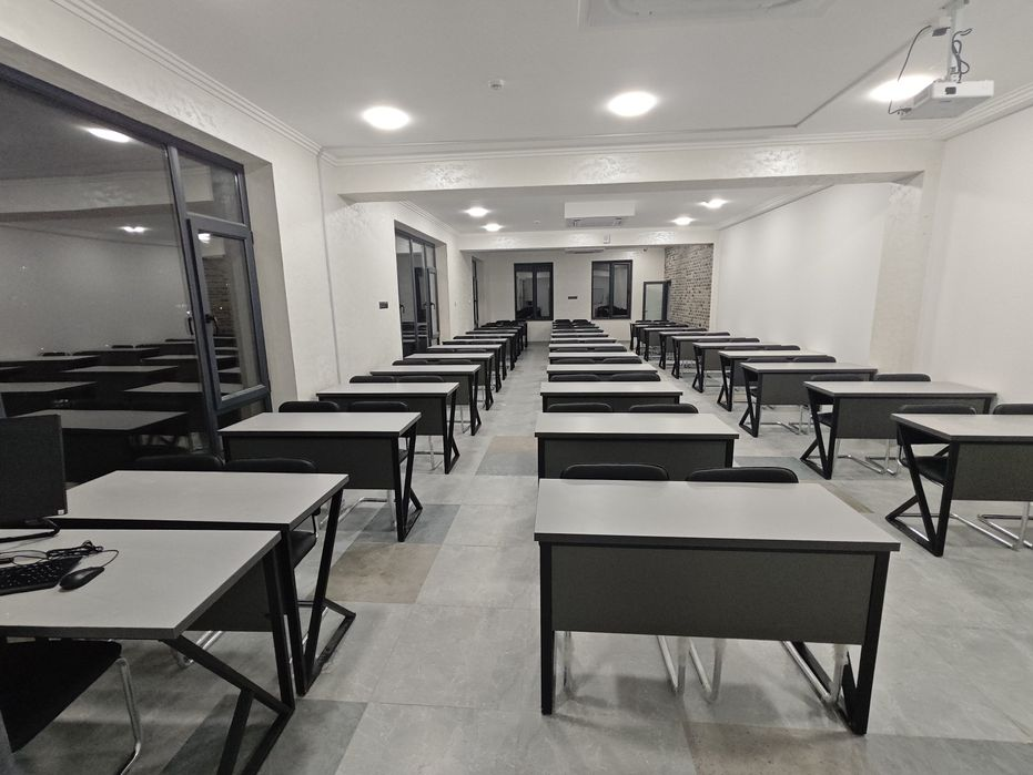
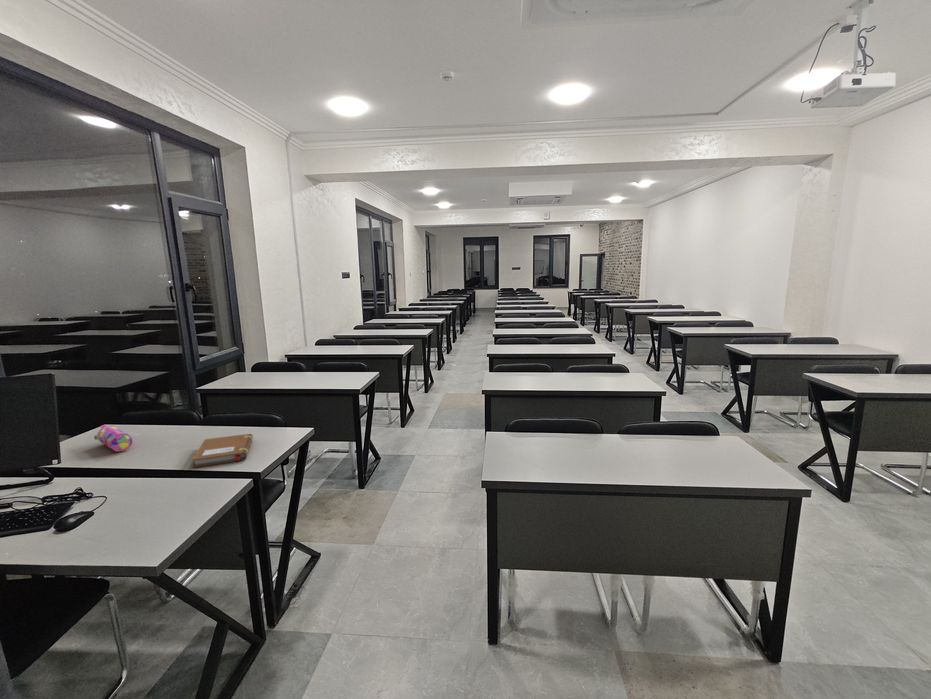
+ notebook [191,433,254,468]
+ pencil case [93,423,134,453]
